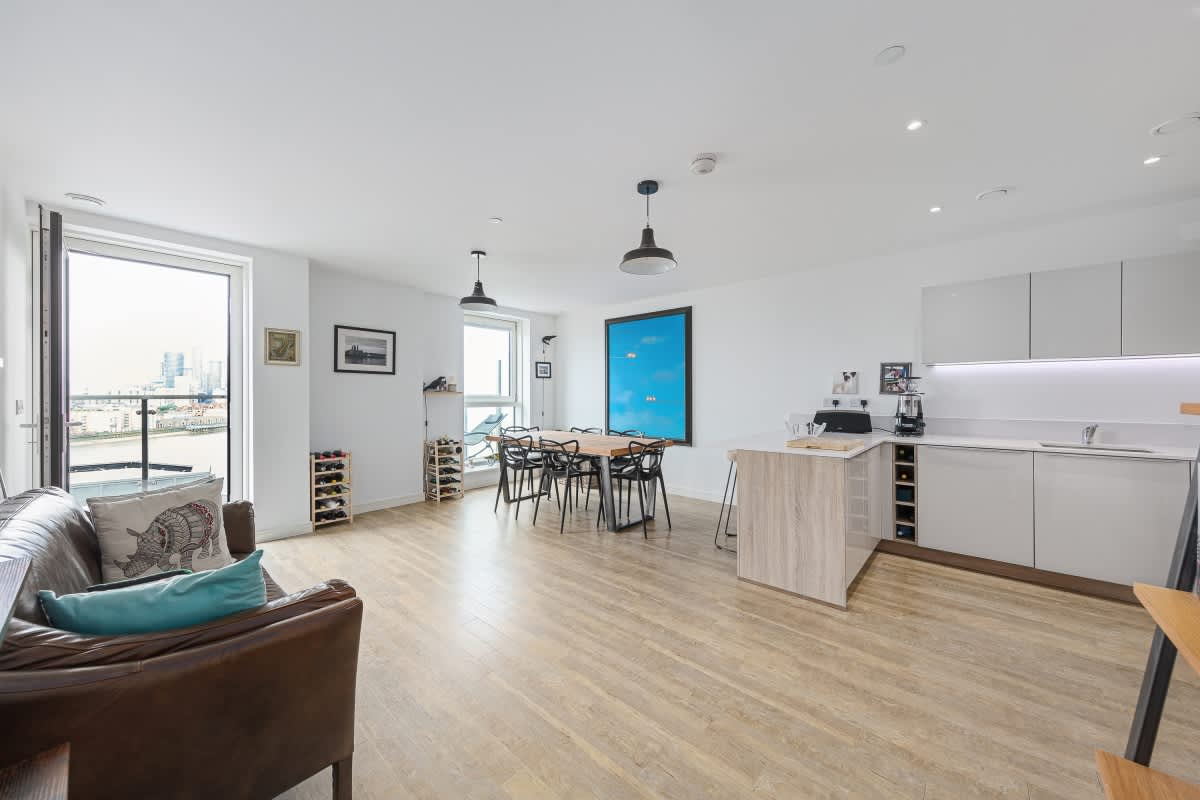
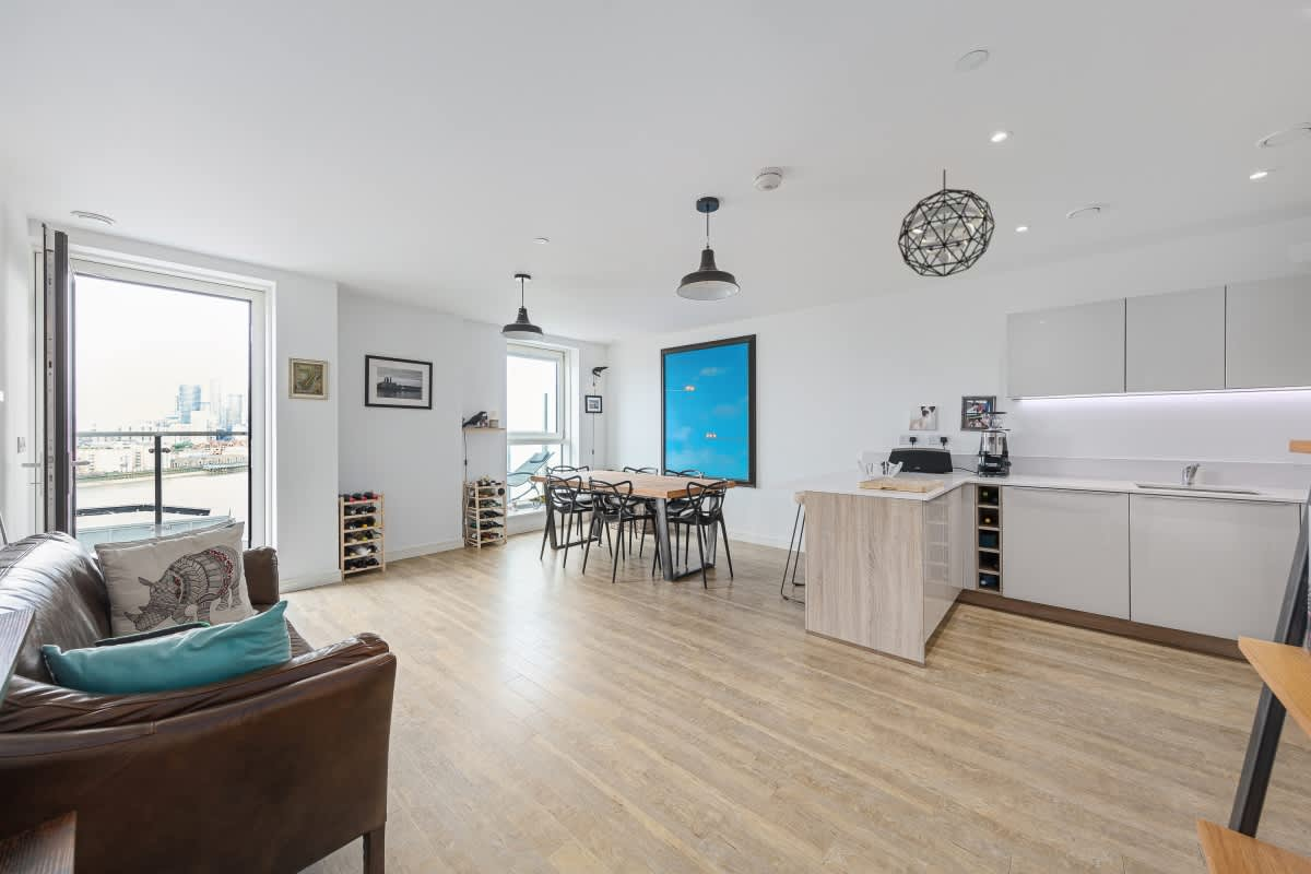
+ pendant light [897,168,996,277]
